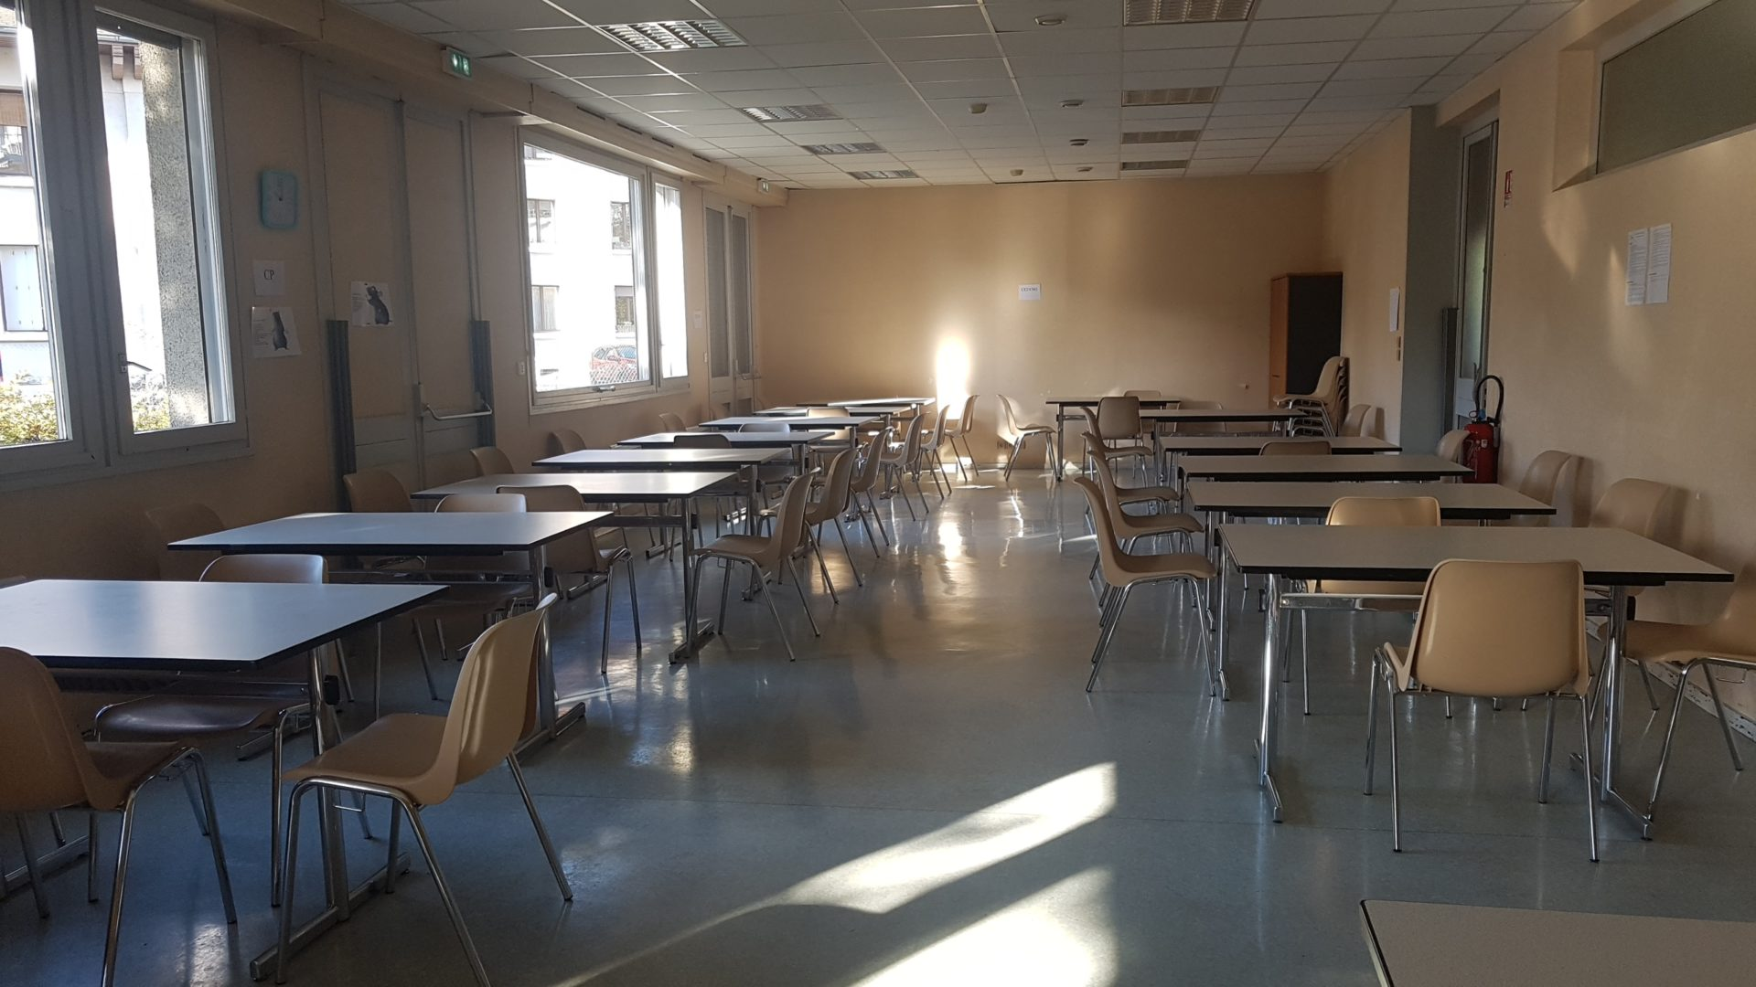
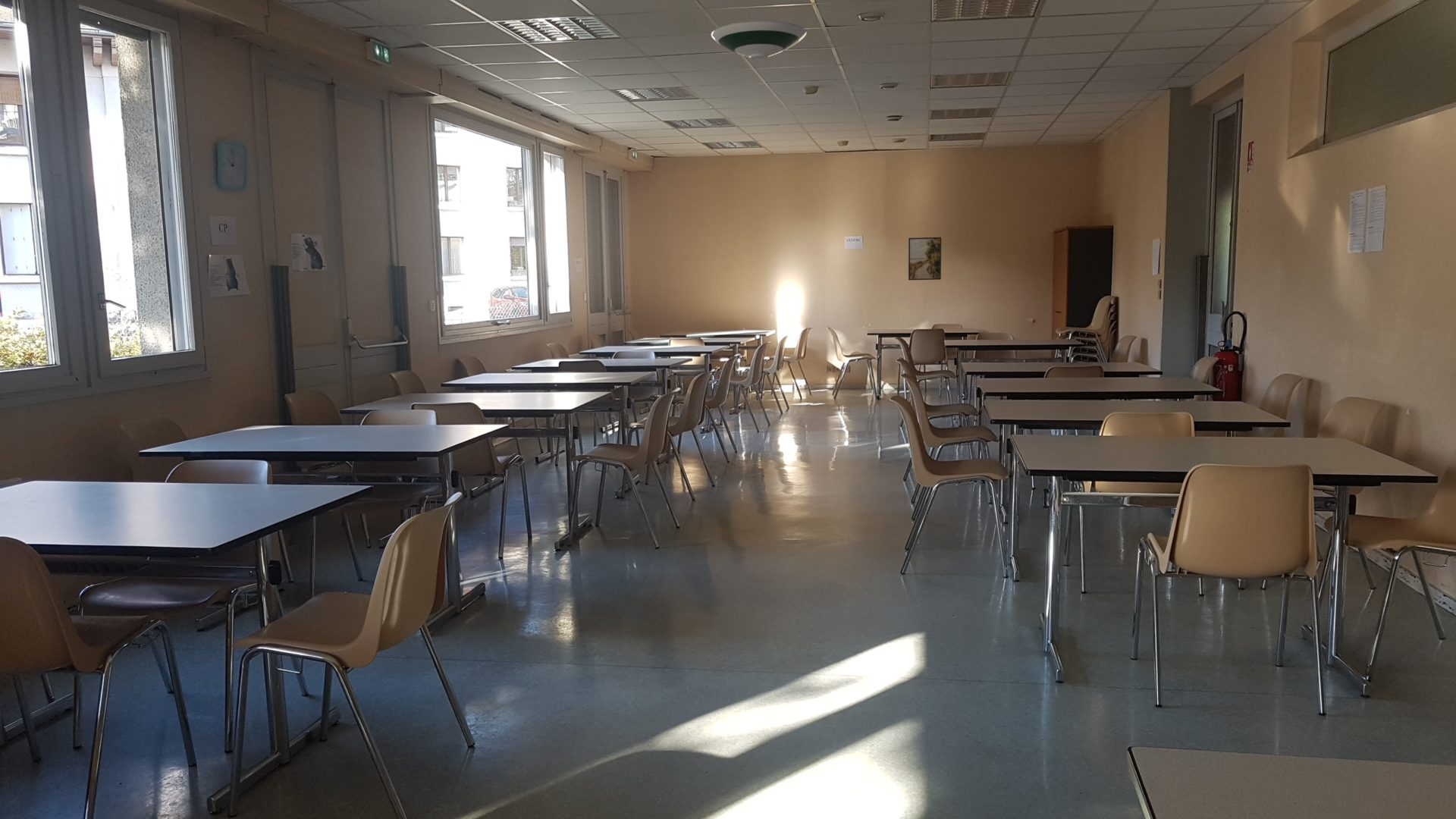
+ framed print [908,237,942,281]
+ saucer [711,20,808,61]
